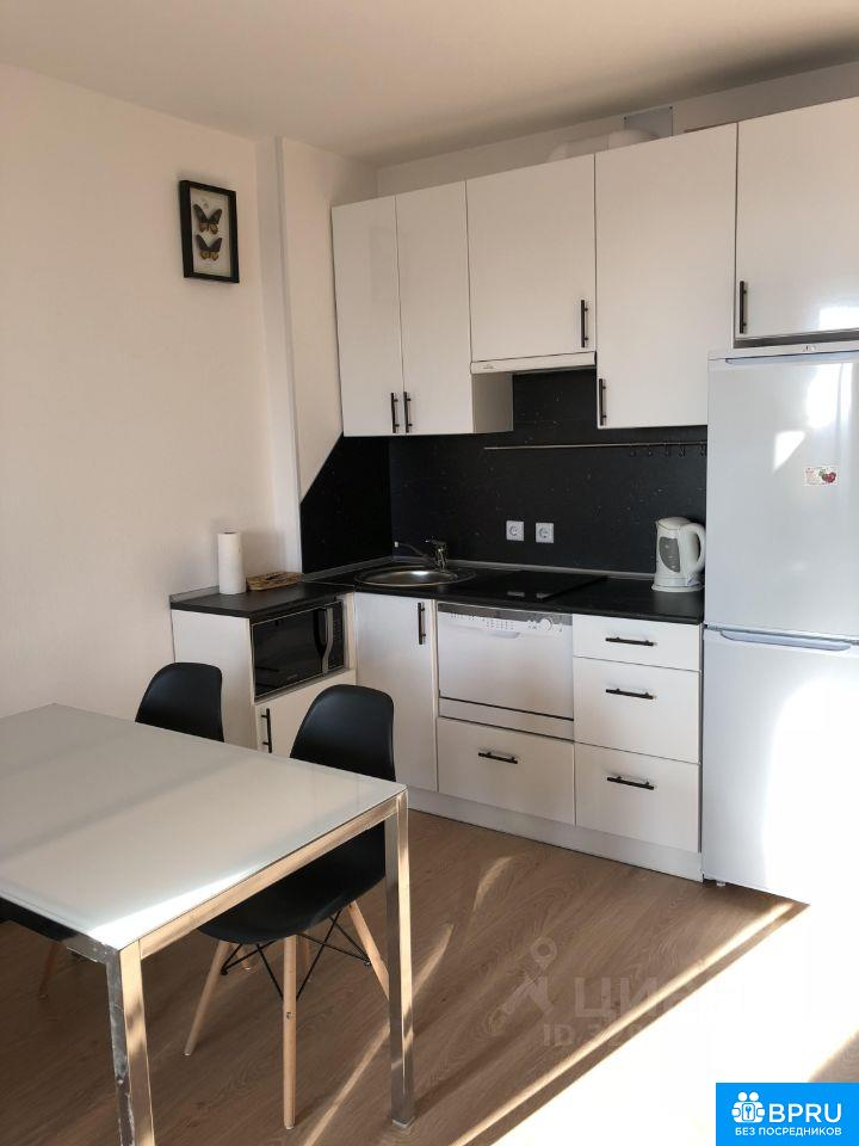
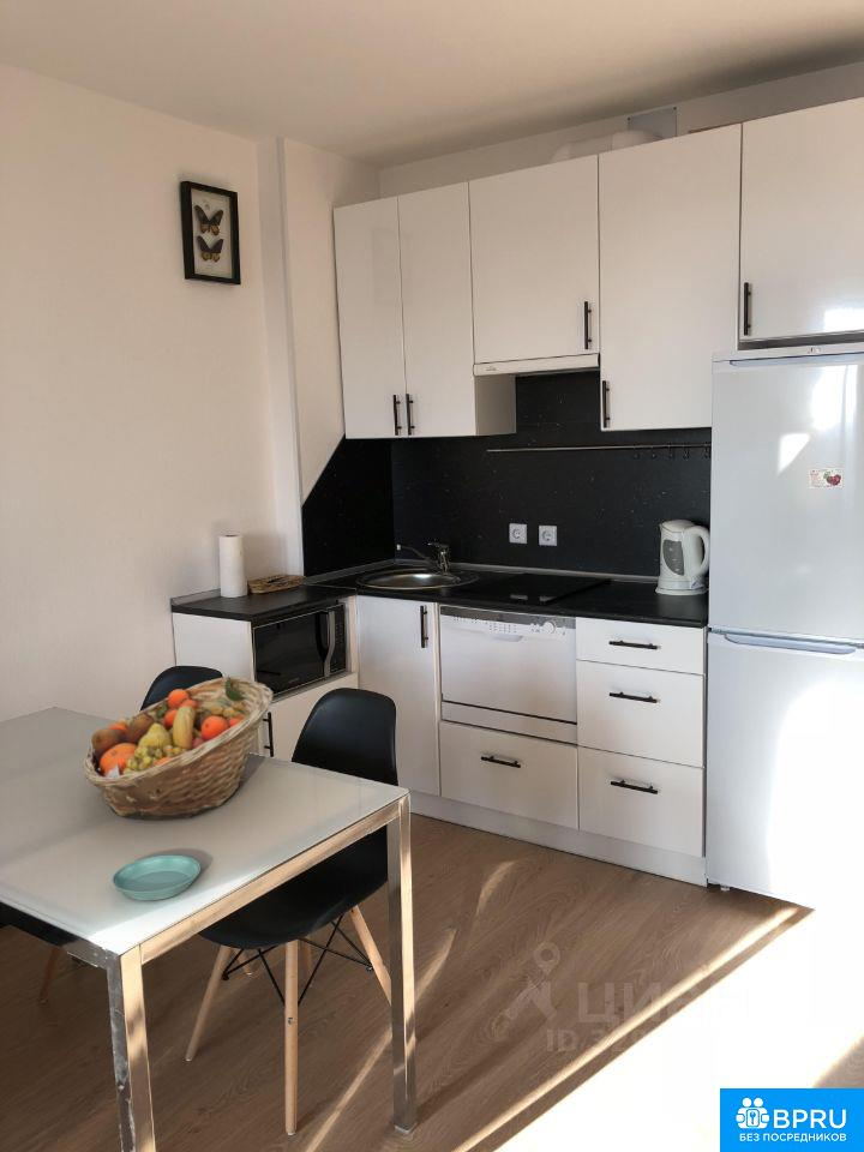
+ fruit basket [82,676,275,821]
+ saucer [110,854,202,901]
